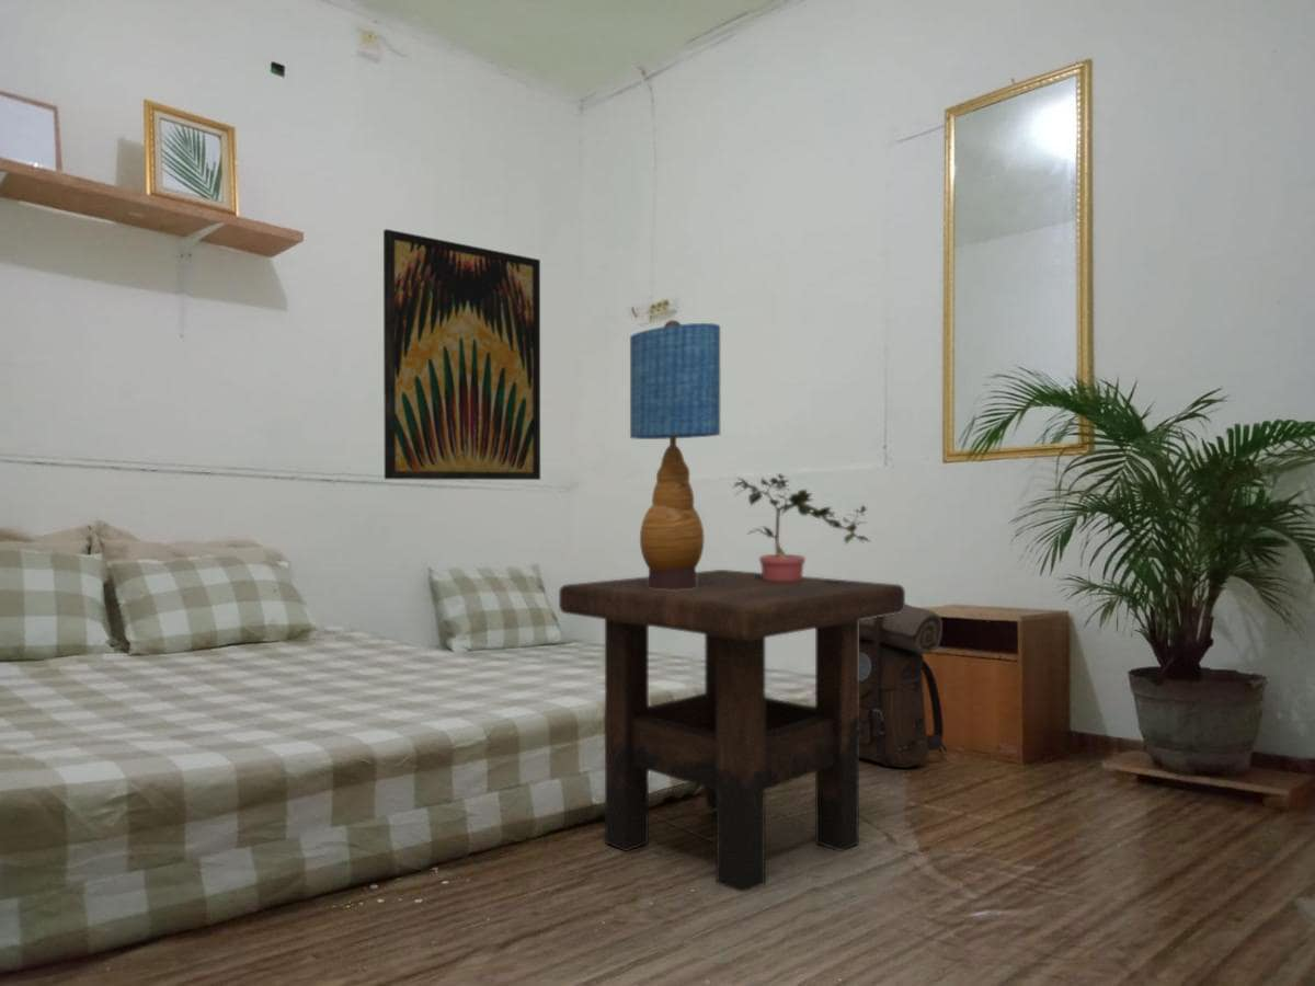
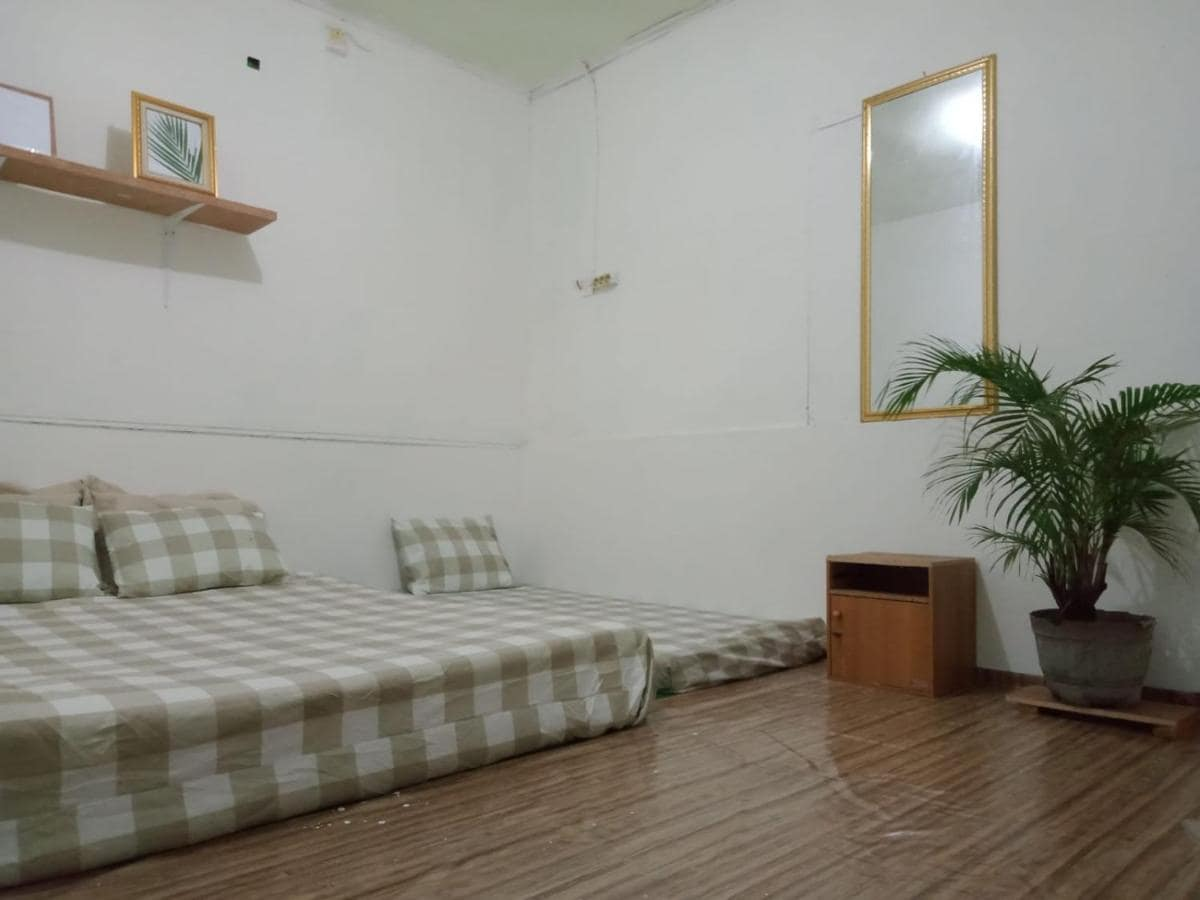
- potted plant [731,472,871,583]
- side table [558,569,906,893]
- wall art [382,228,541,481]
- backpack [859,603,948,769]
- table lamp [629,319,721,589]
